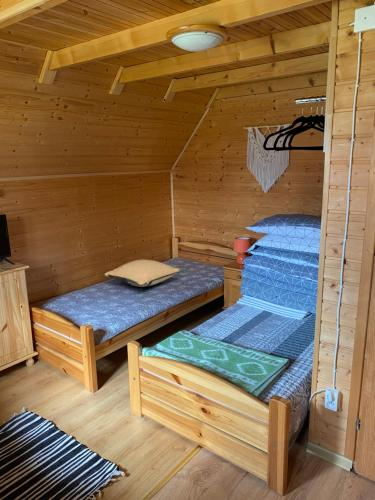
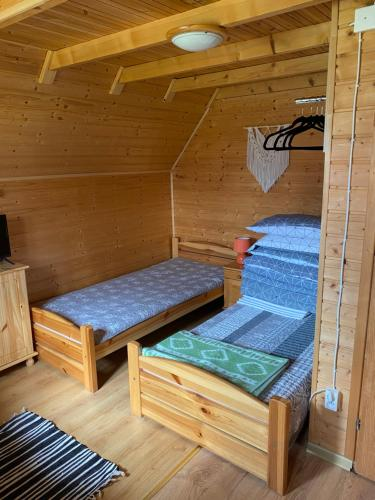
- pillow [104,258,180,288]
